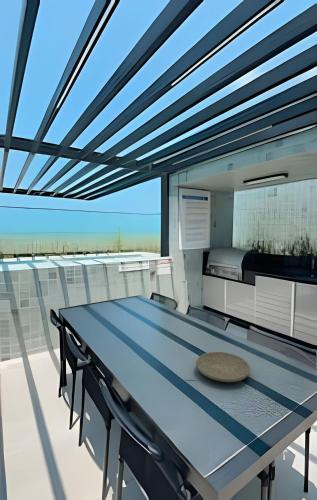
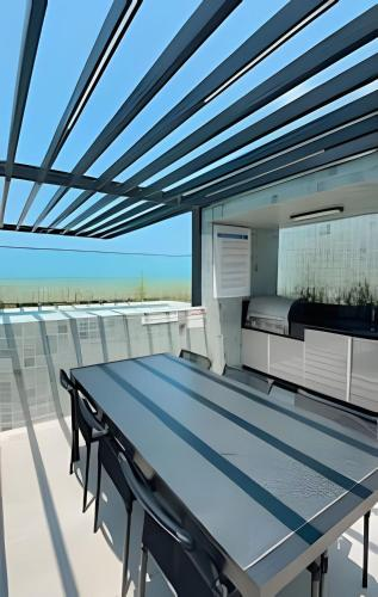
- plate [195,351,251,383]
